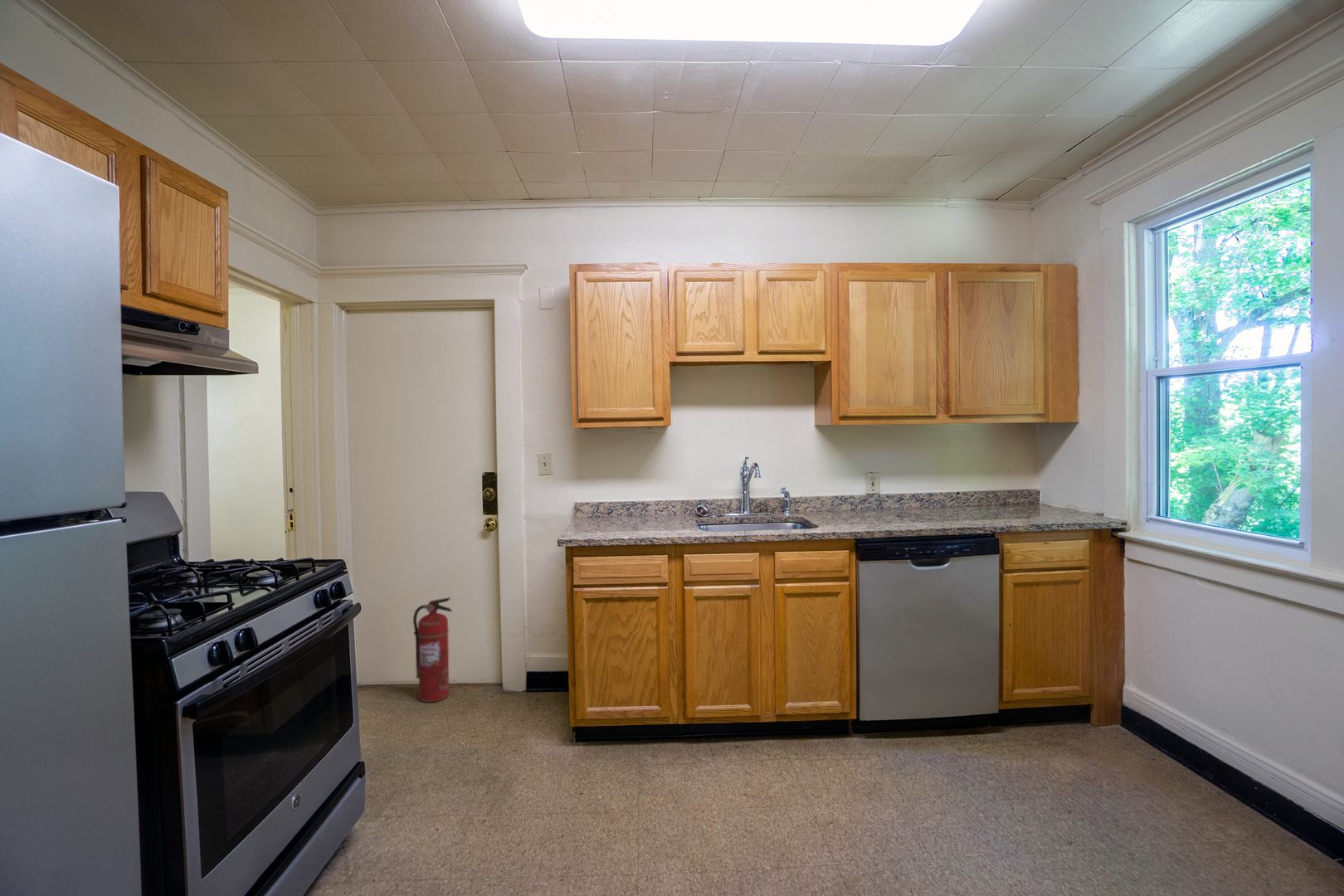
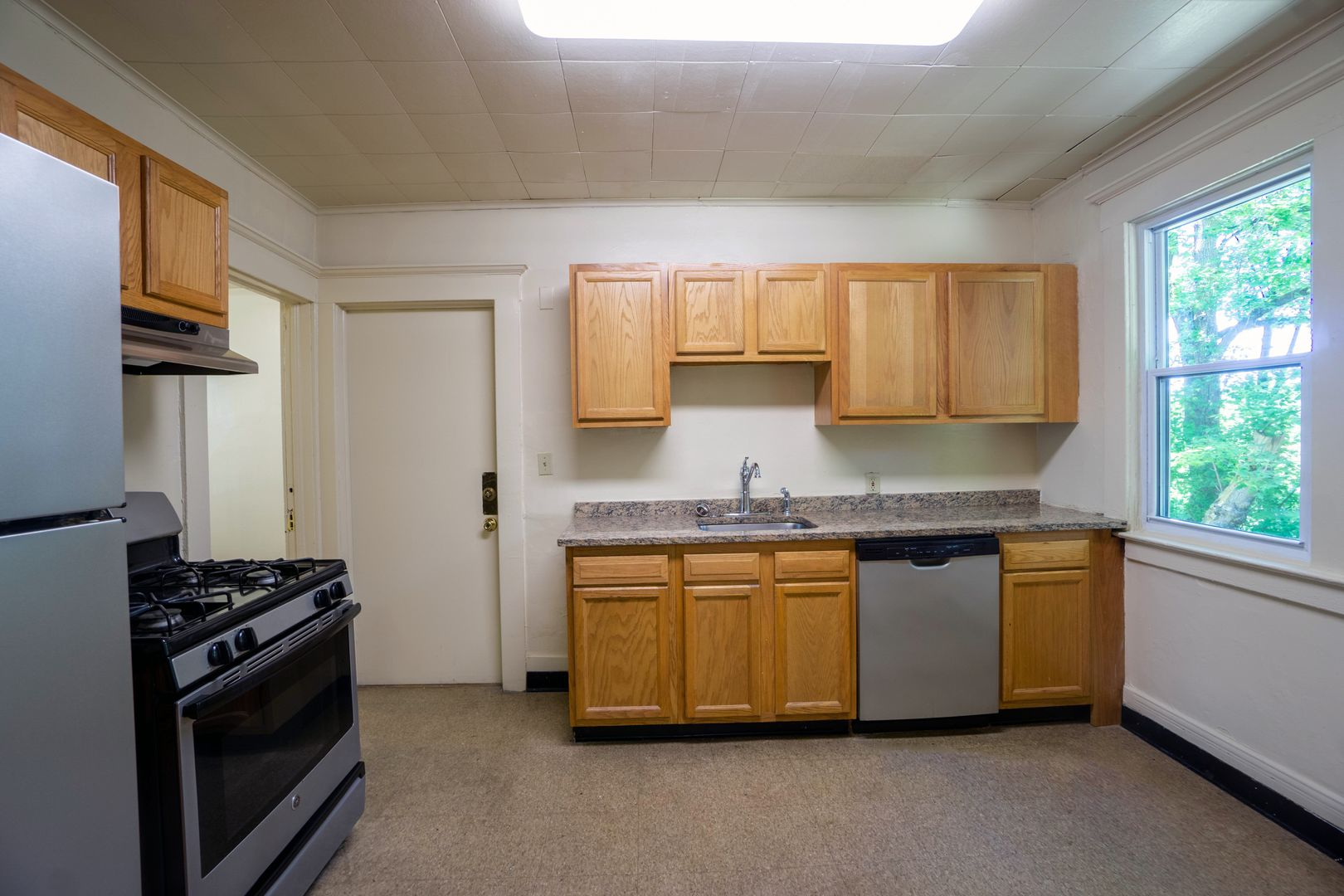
- fire extinguisher [412,597,453,704]
